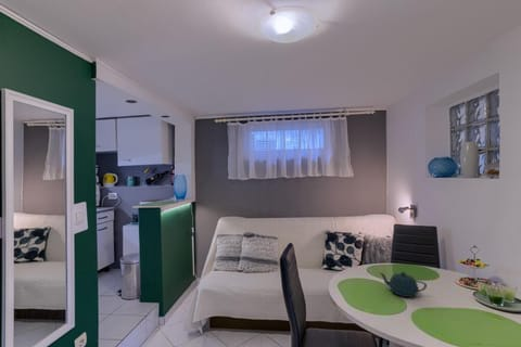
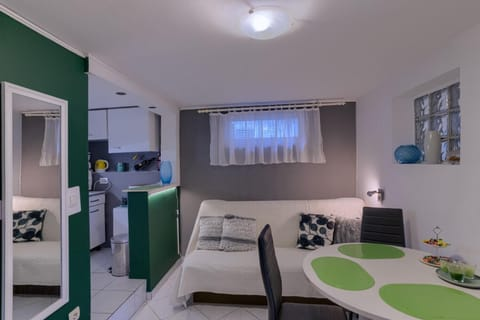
- teapot [379,271,428,298]
